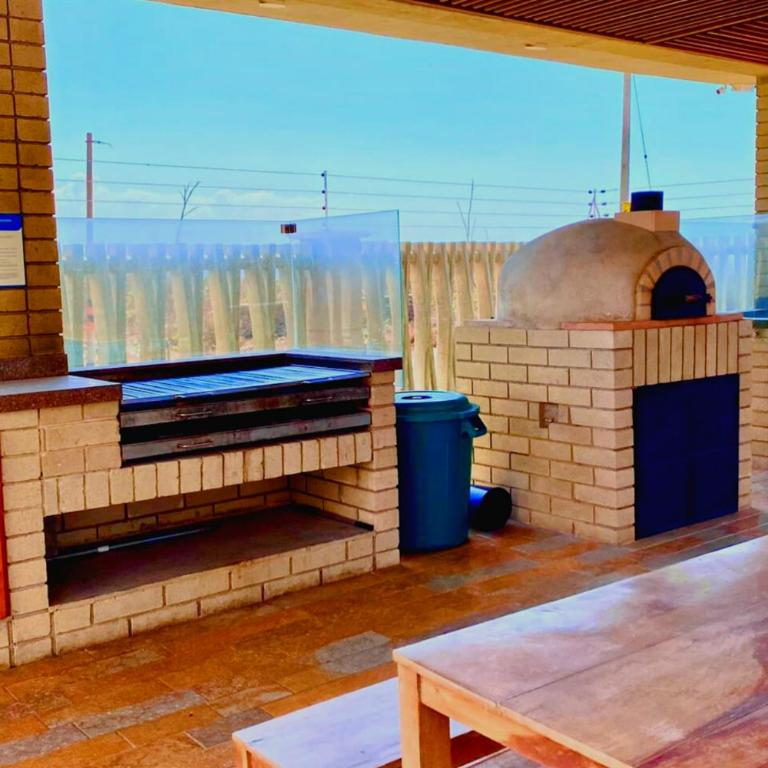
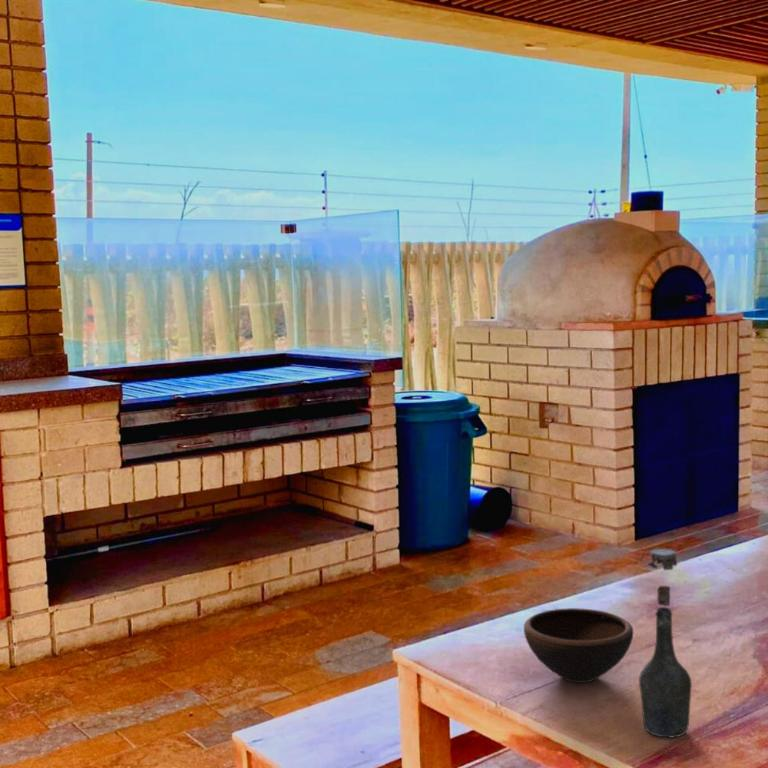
+ bottle [638,548,693,739]
+ bowl [523,607,634,683]
